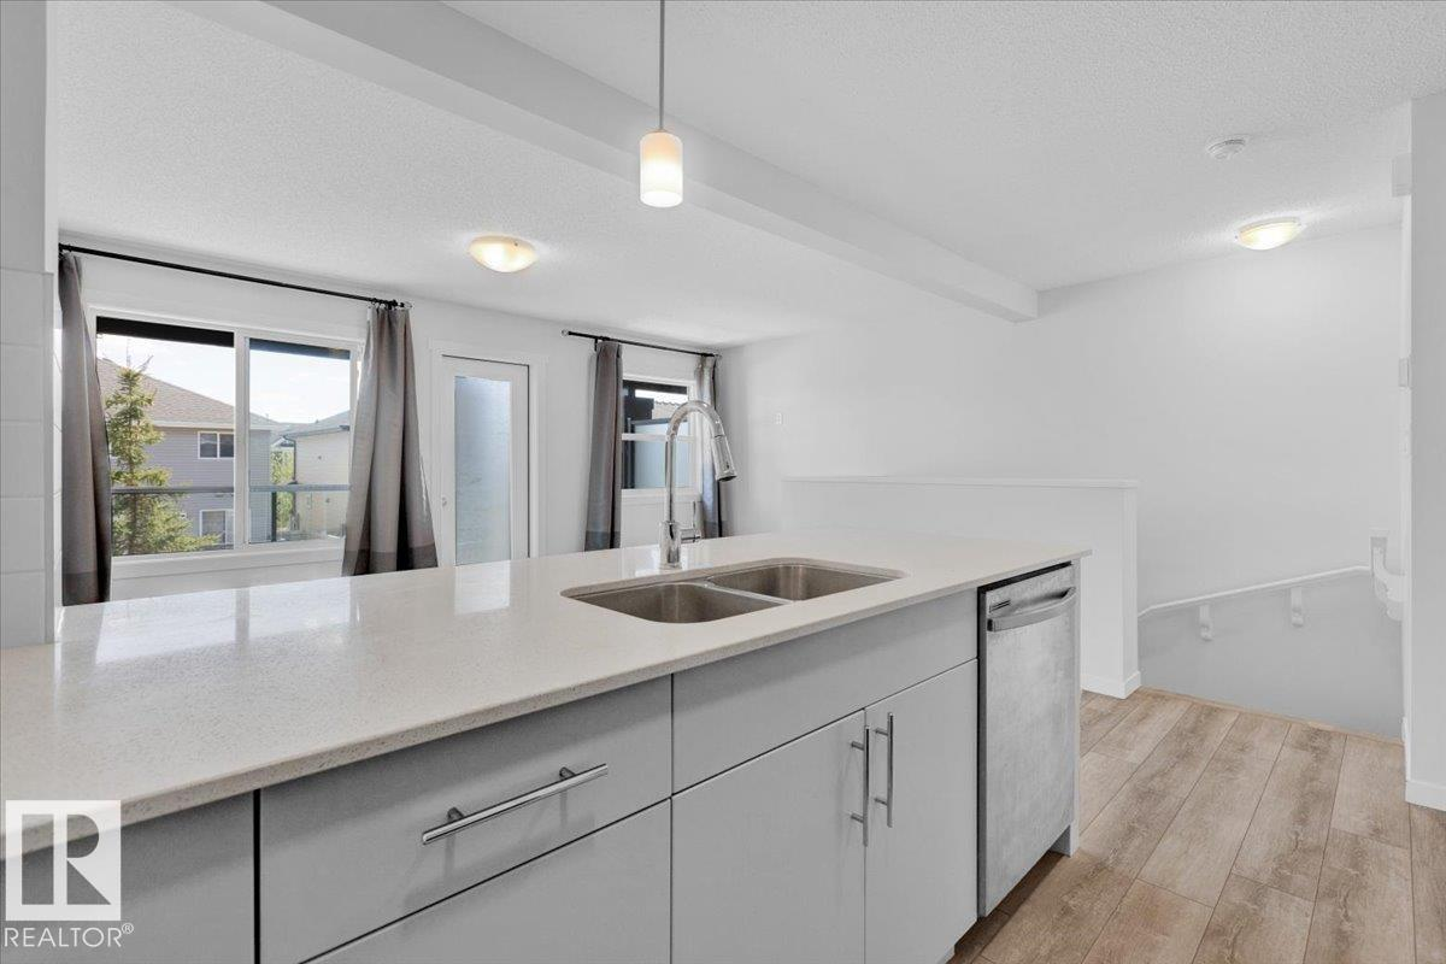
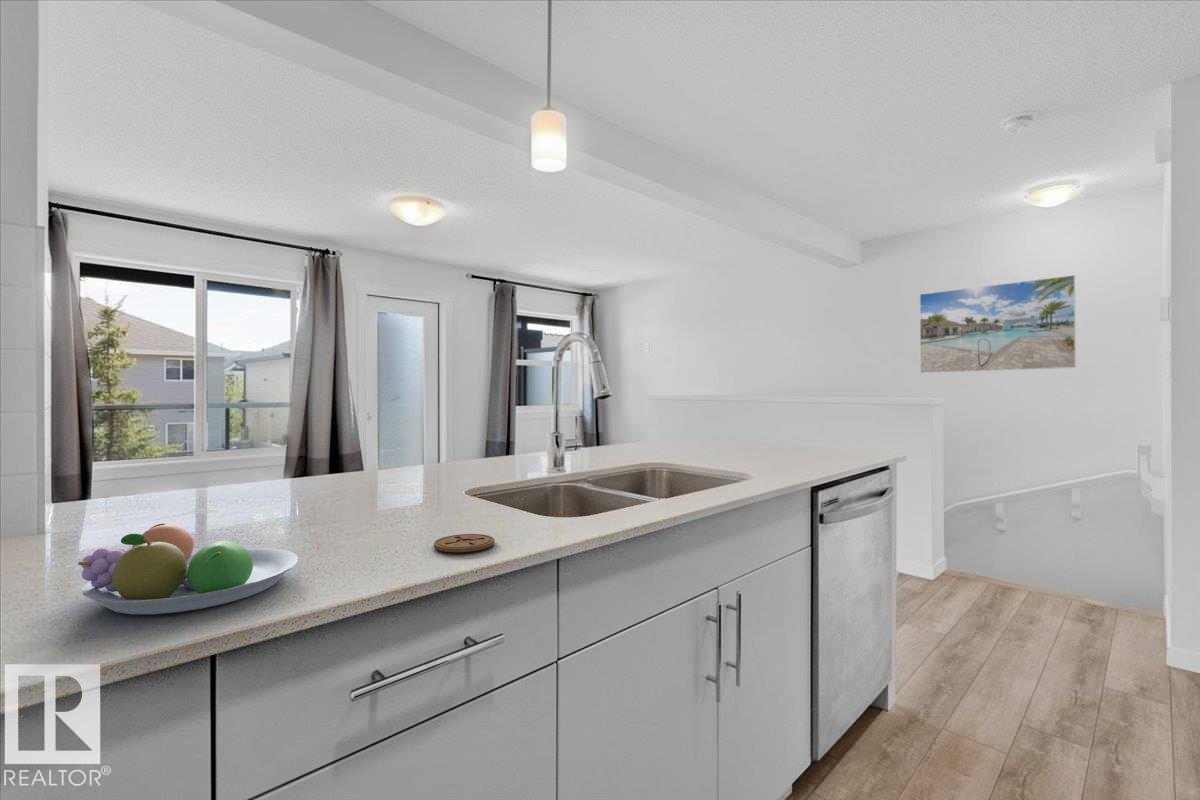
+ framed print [919,274,1077,374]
+ coaster [433,533,496,553]
+ fruit bowl [77,523,299,615]
